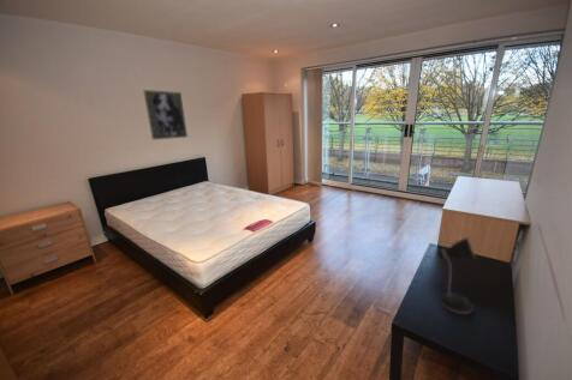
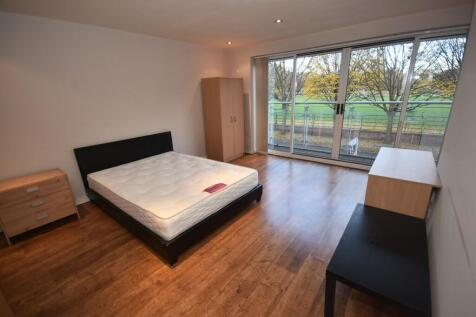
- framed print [142,89,189,141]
- desk lamp [435,237,477,315]
